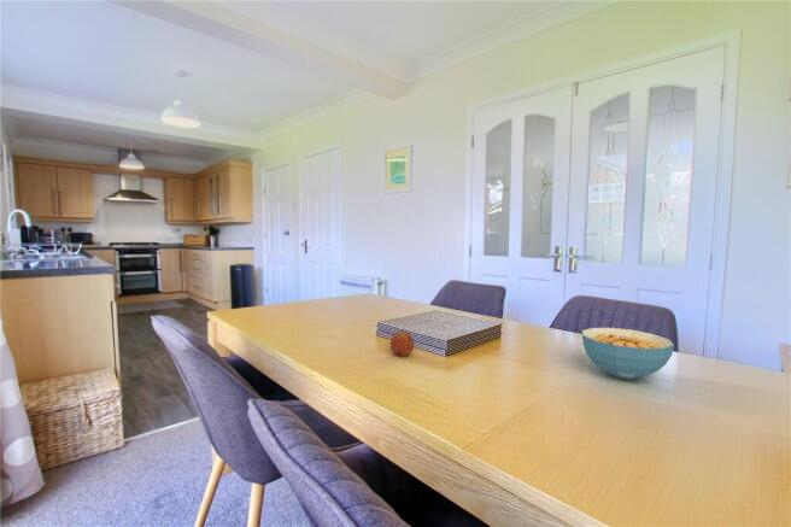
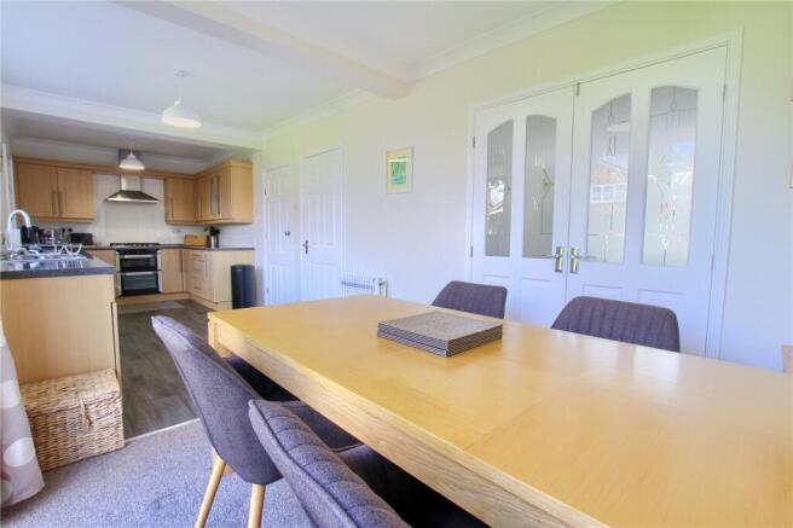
- fruit [389,327,416,358]
- cereal bowl [581,327,675,381]
